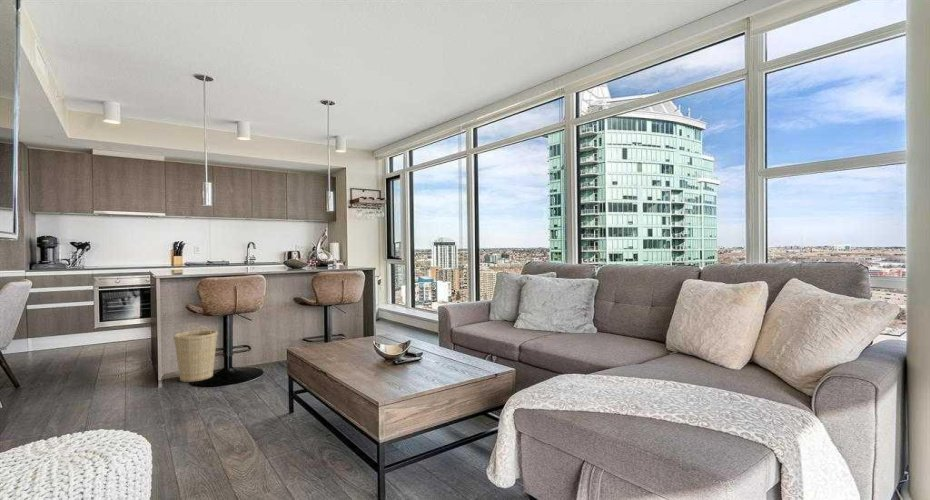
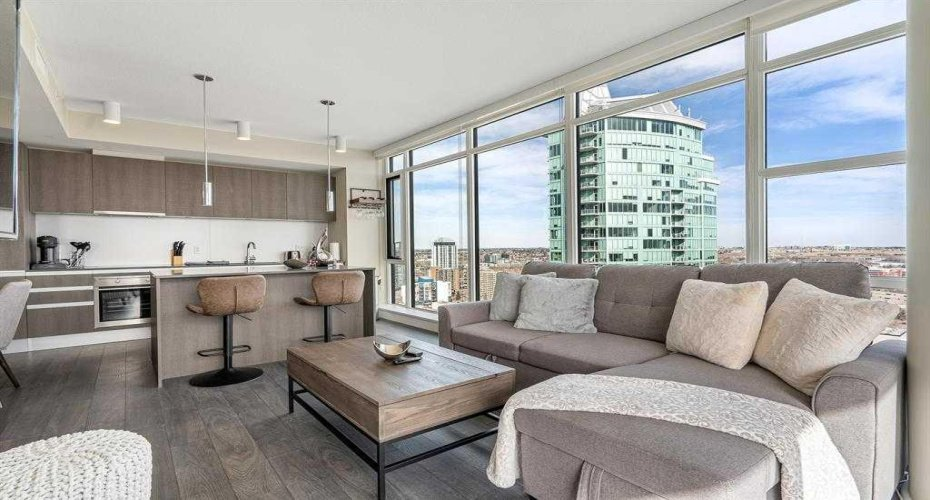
- basket [173,322,219,383]
